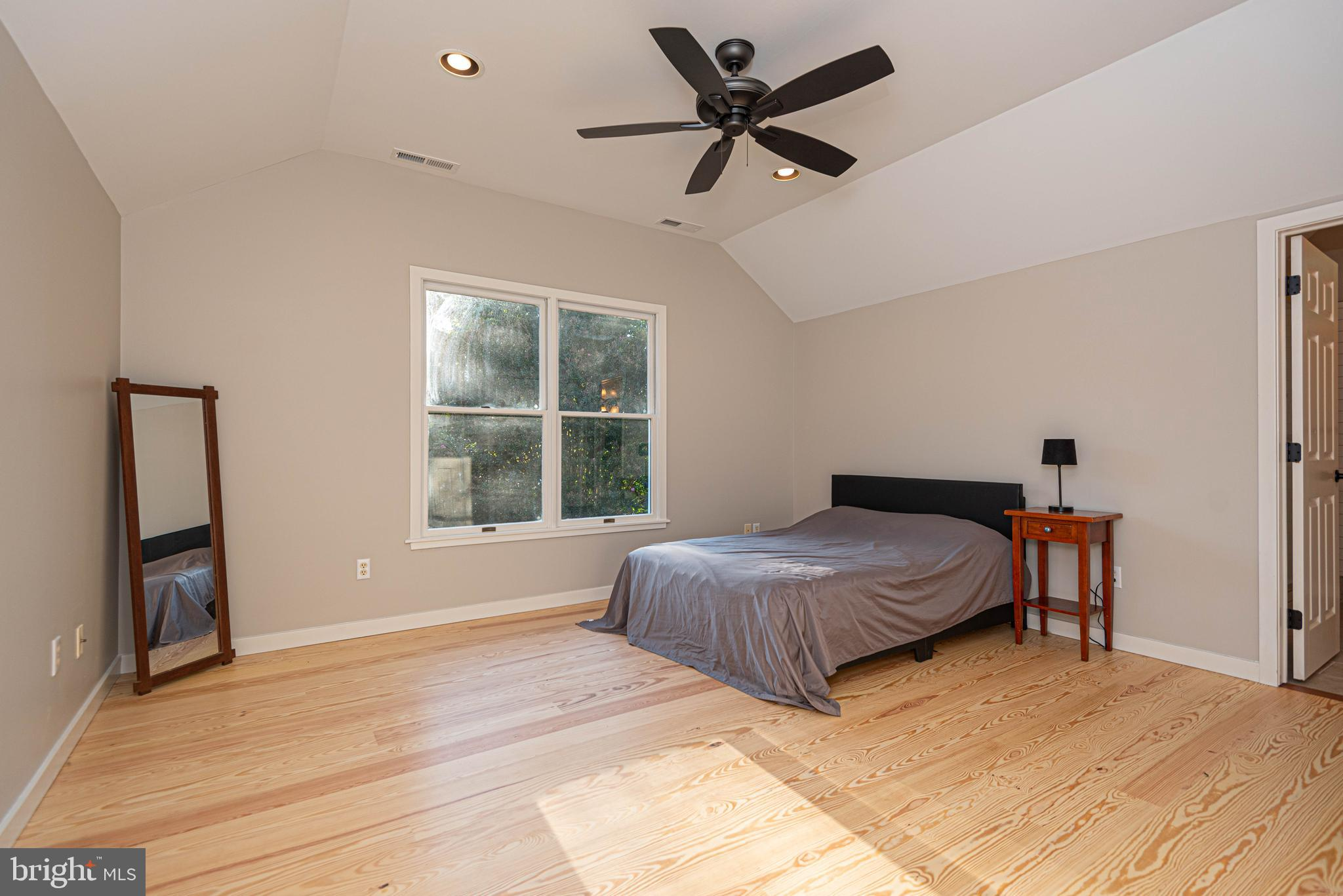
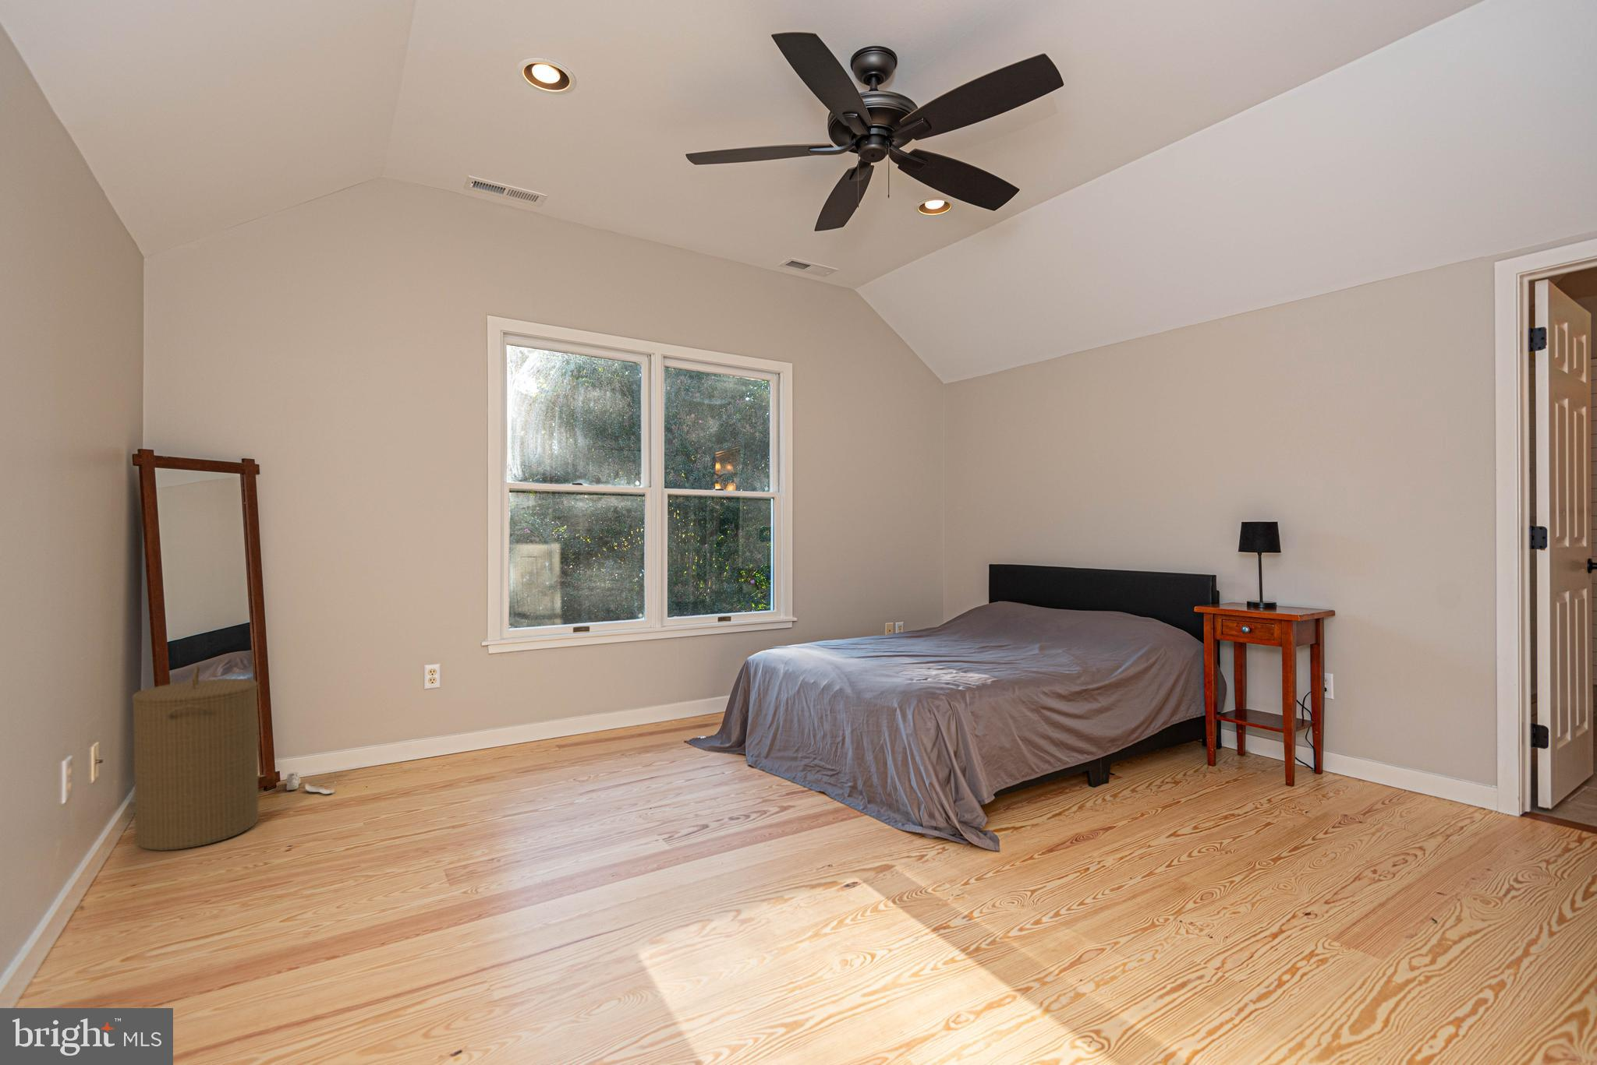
+ shoe [285,771,335,795]
+ laundry hamper [131,663,259,851]
